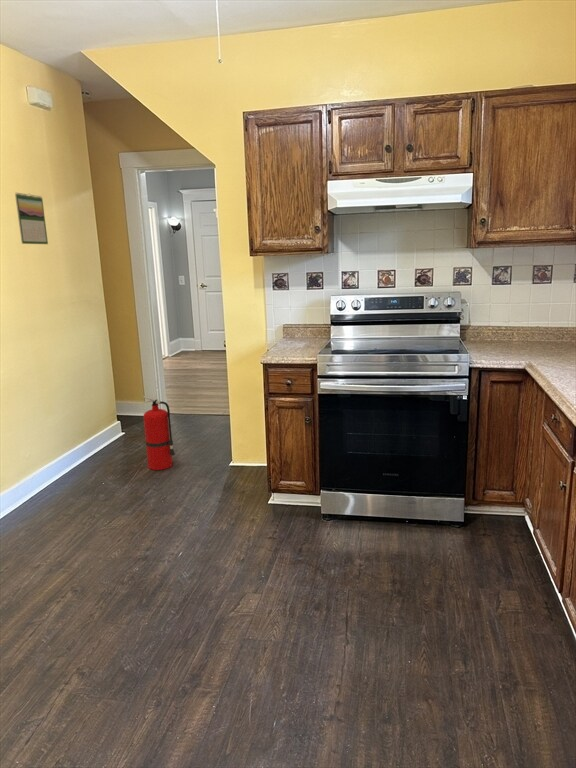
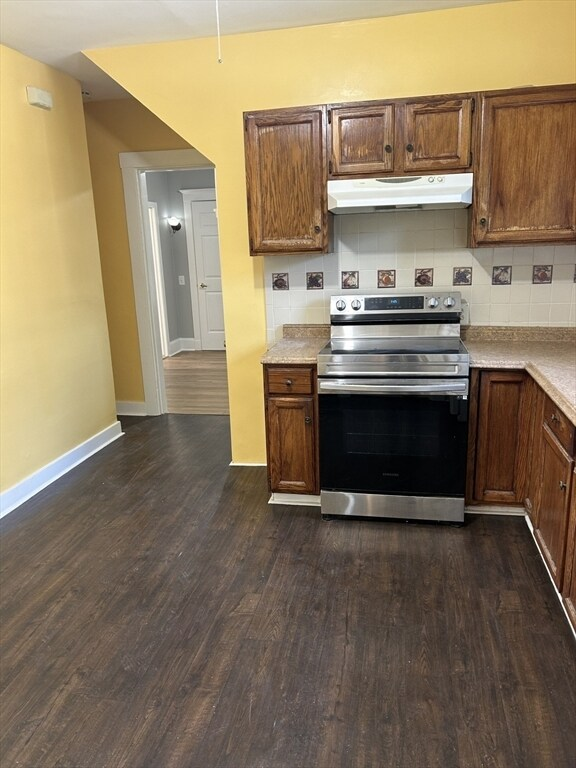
- fire extinguisher [141,395,176,471]
- calendar [14,192,49,245]
